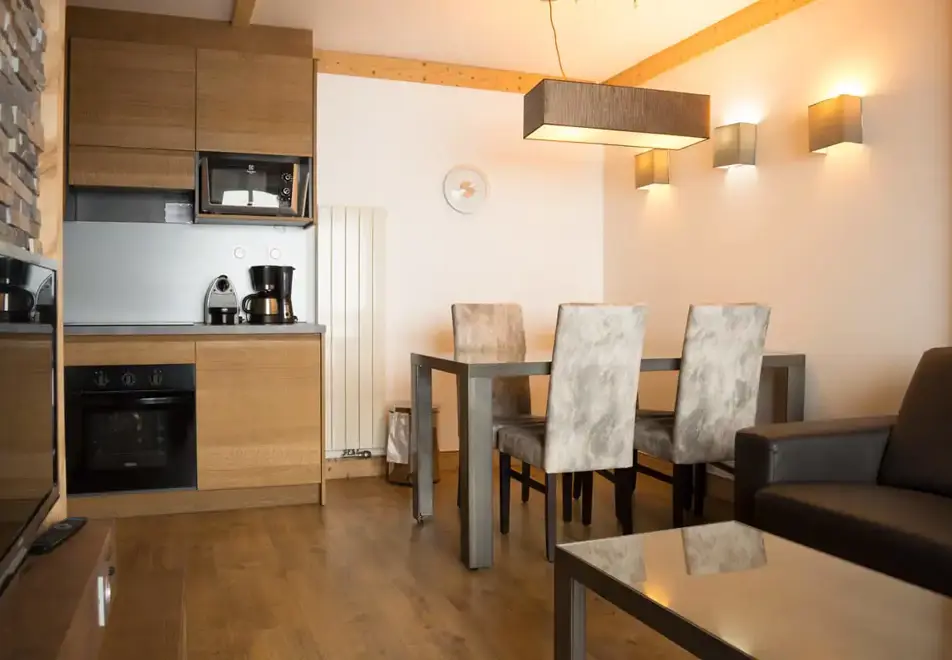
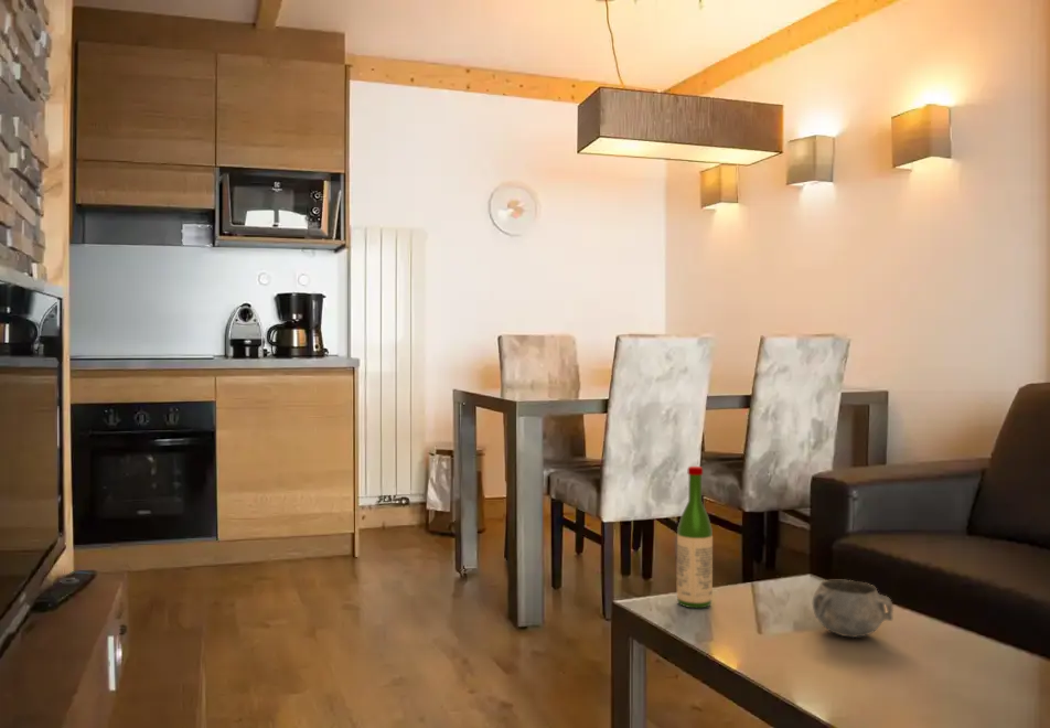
+ wine bottle [676,465,714,609]
+ decorative bowl [812,579,894,639]
